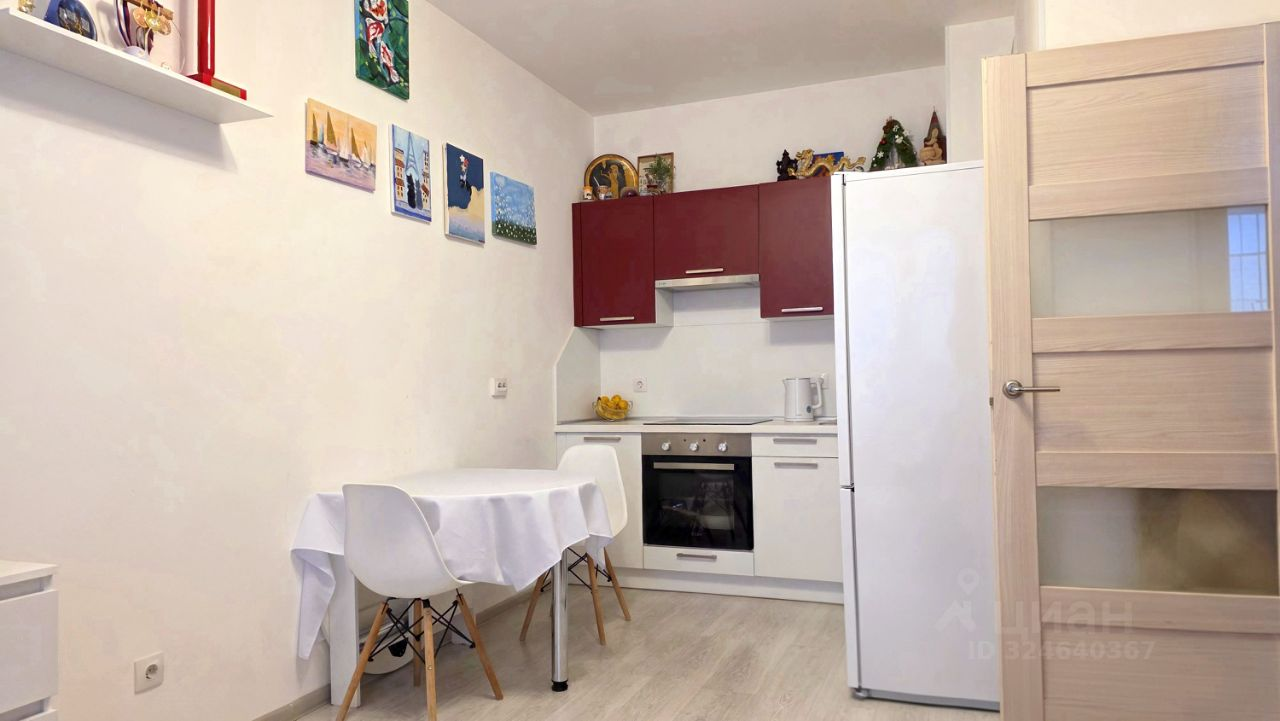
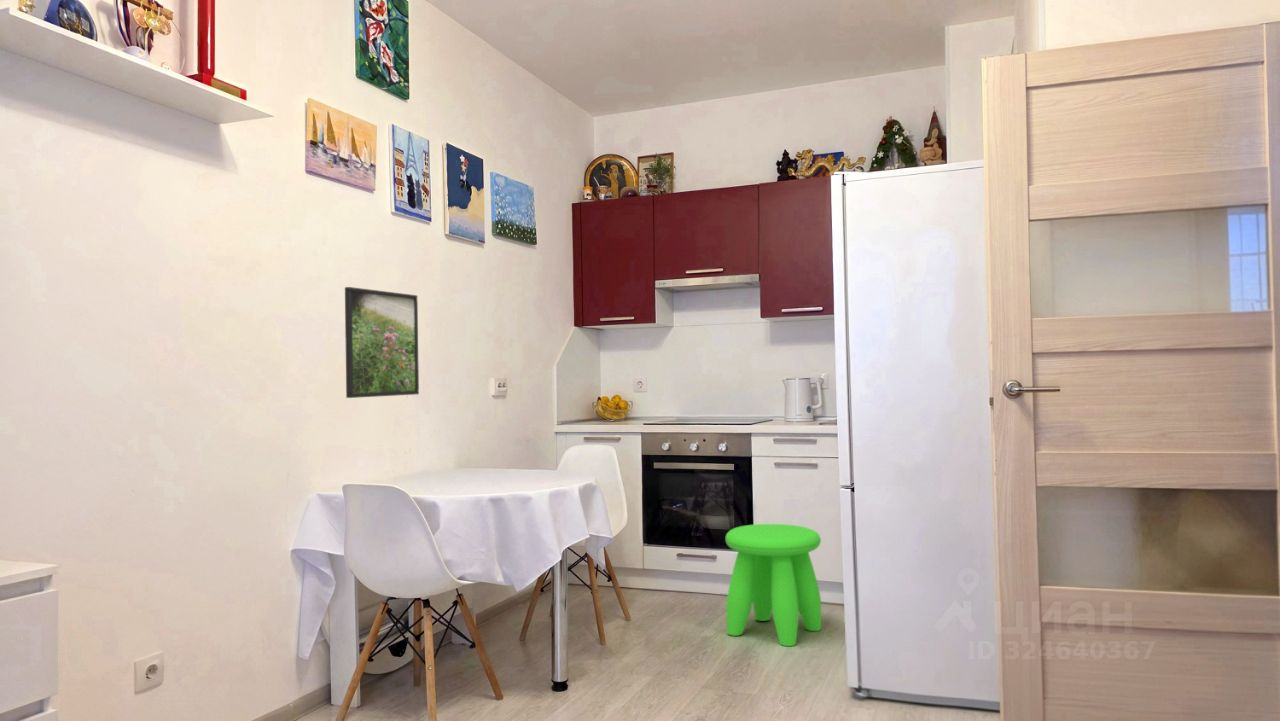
+ stool [724,523,822,647]
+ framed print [344,286,420,399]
